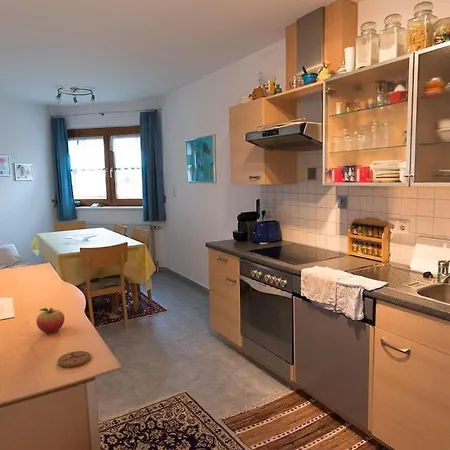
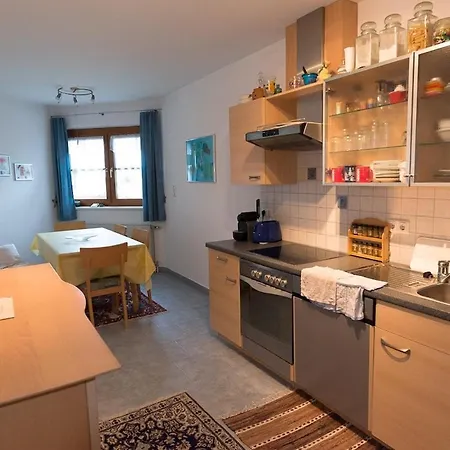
- coaster [57,350,92,368]
- fruit [35,307,65,334]
